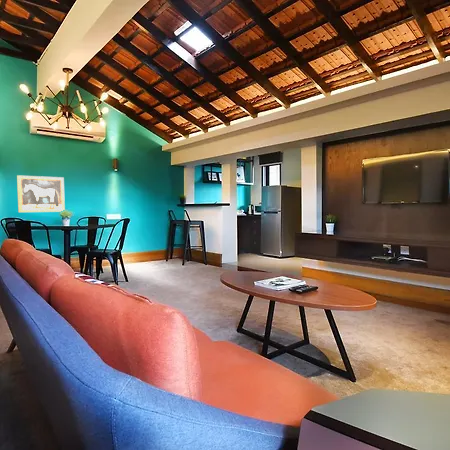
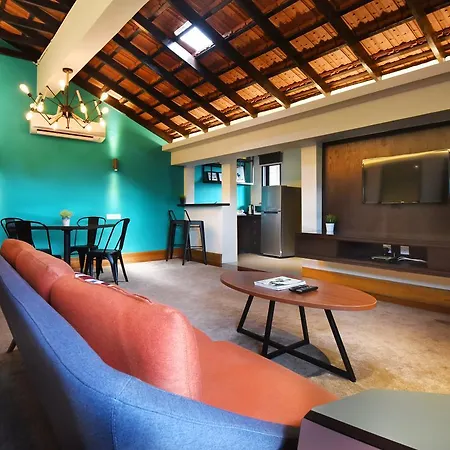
- wall art [16,174,66,213]
